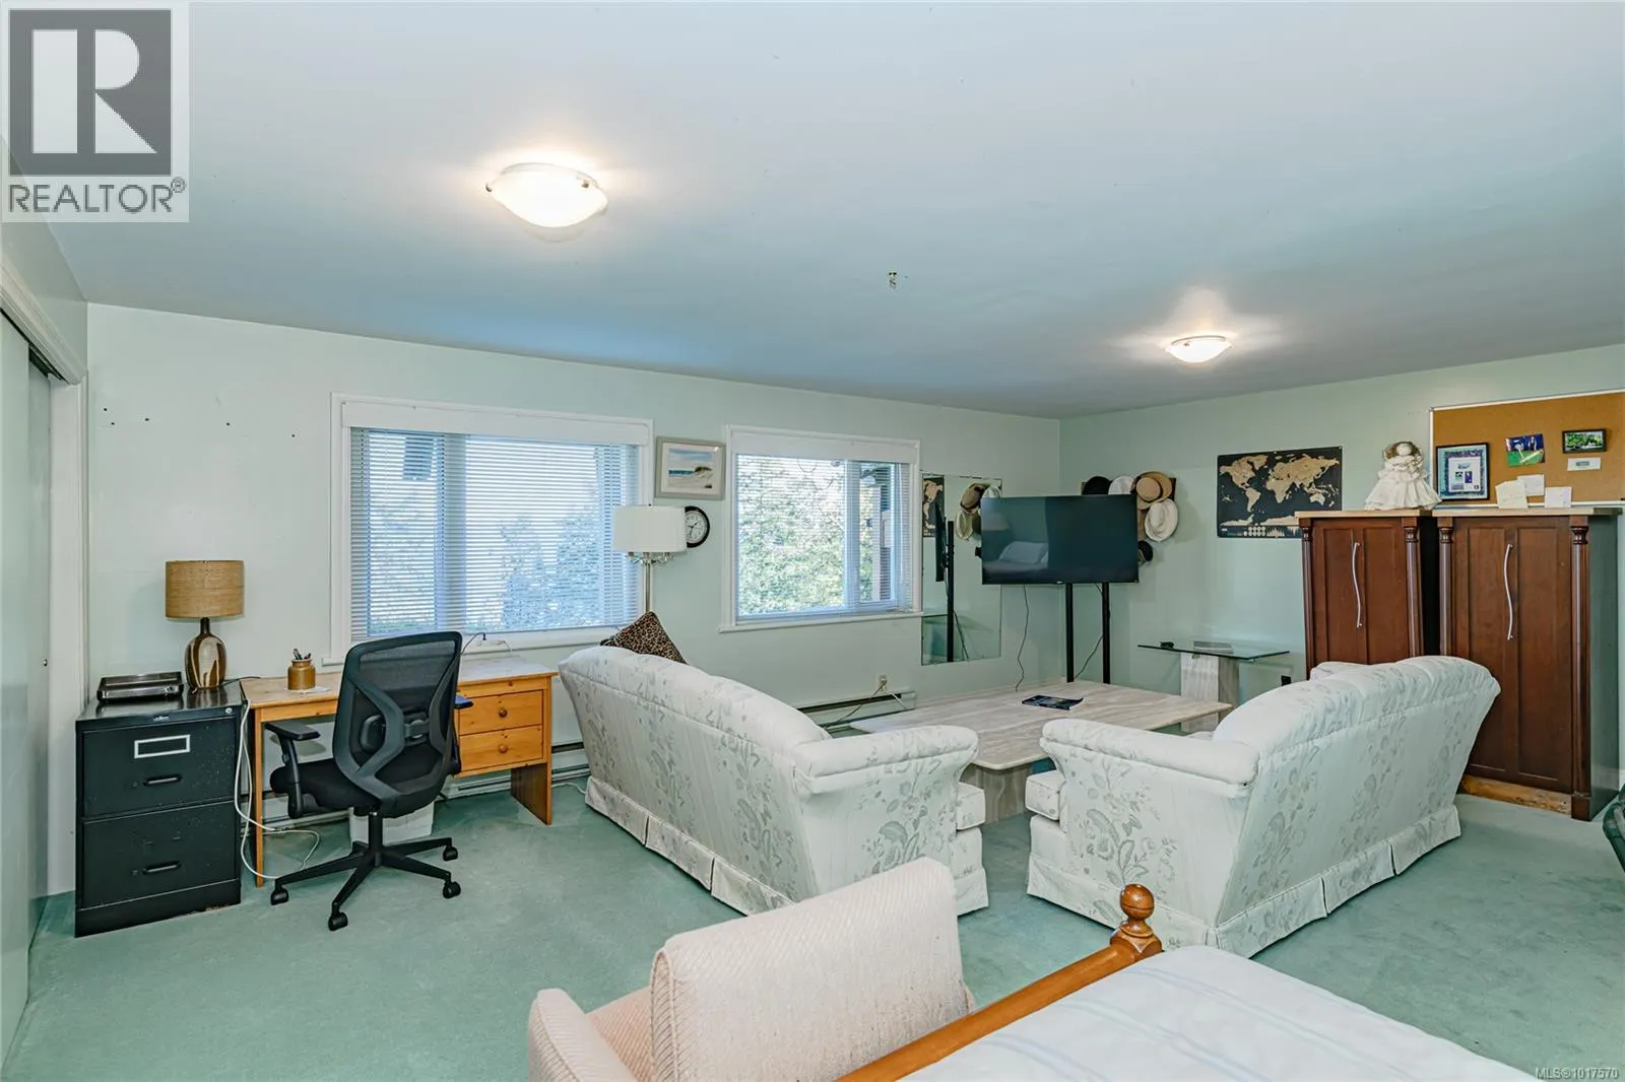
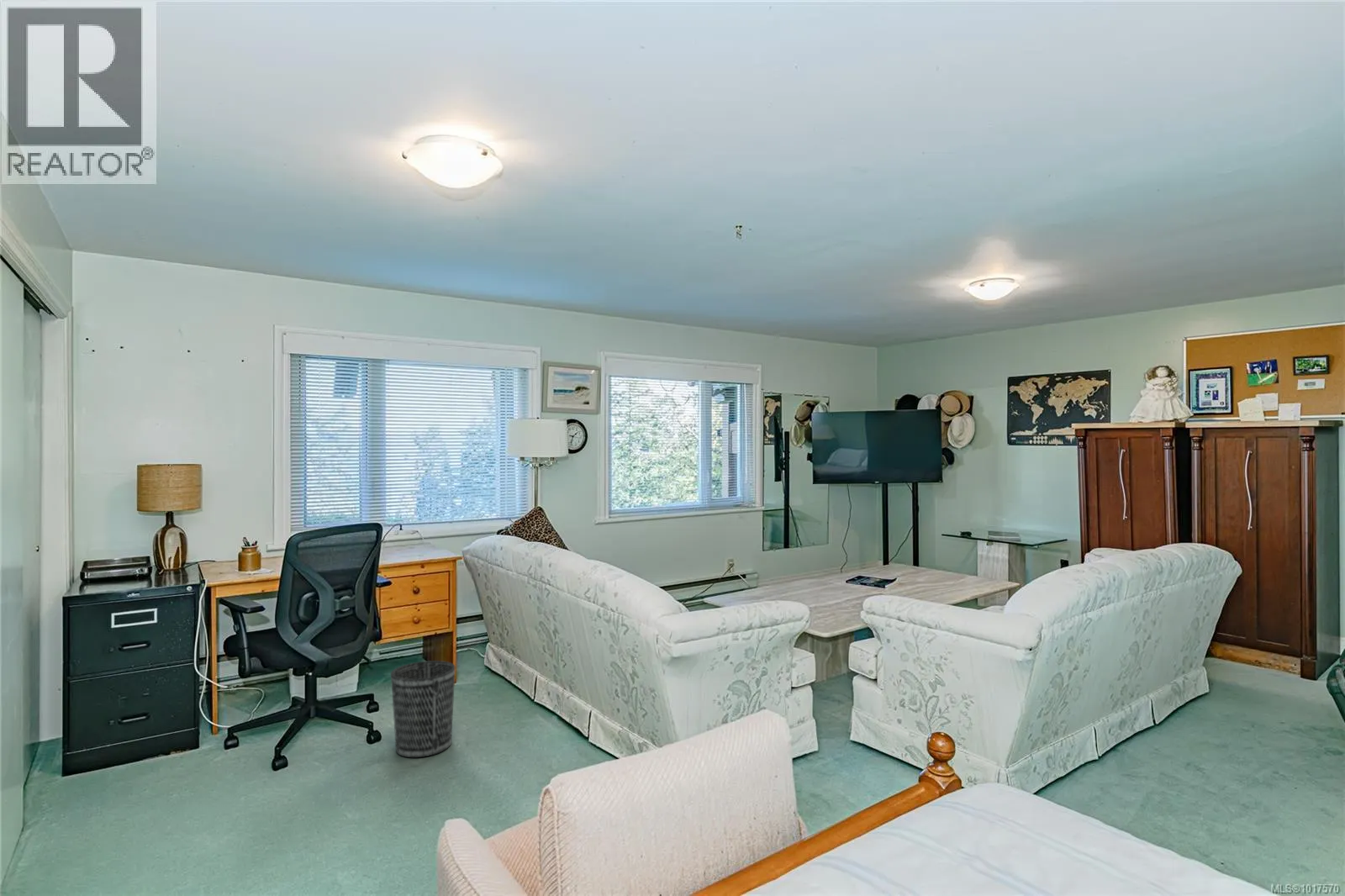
+ wastebasket [390,660,456,758]
